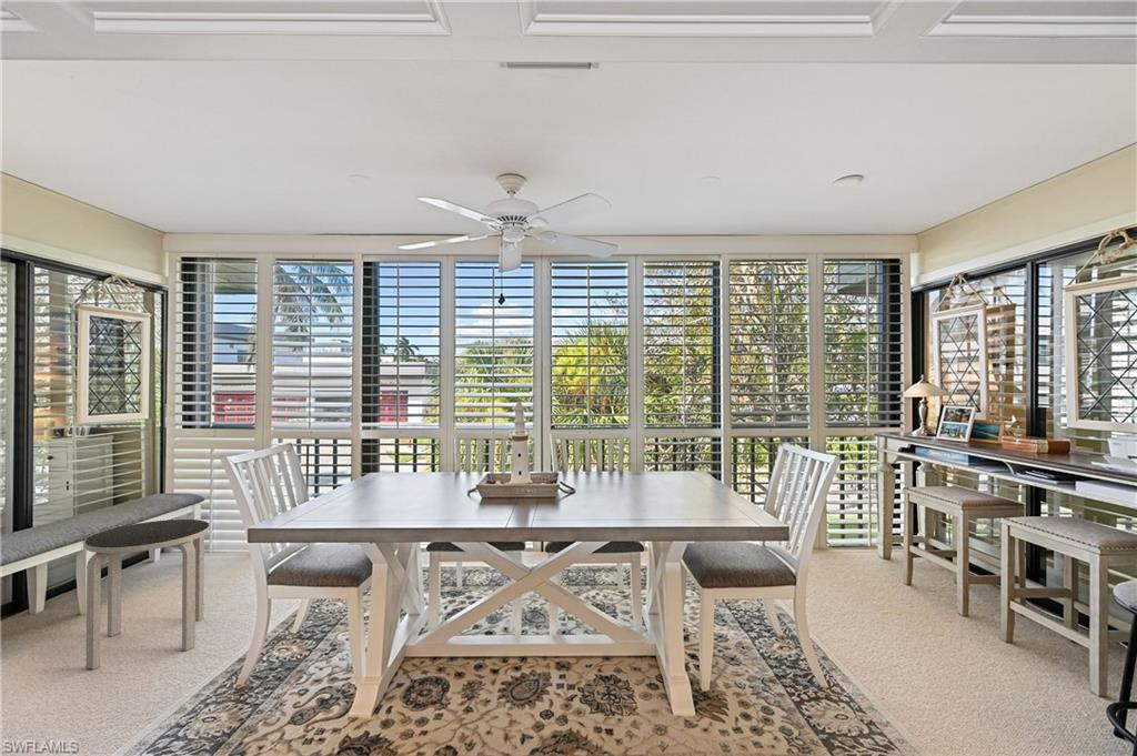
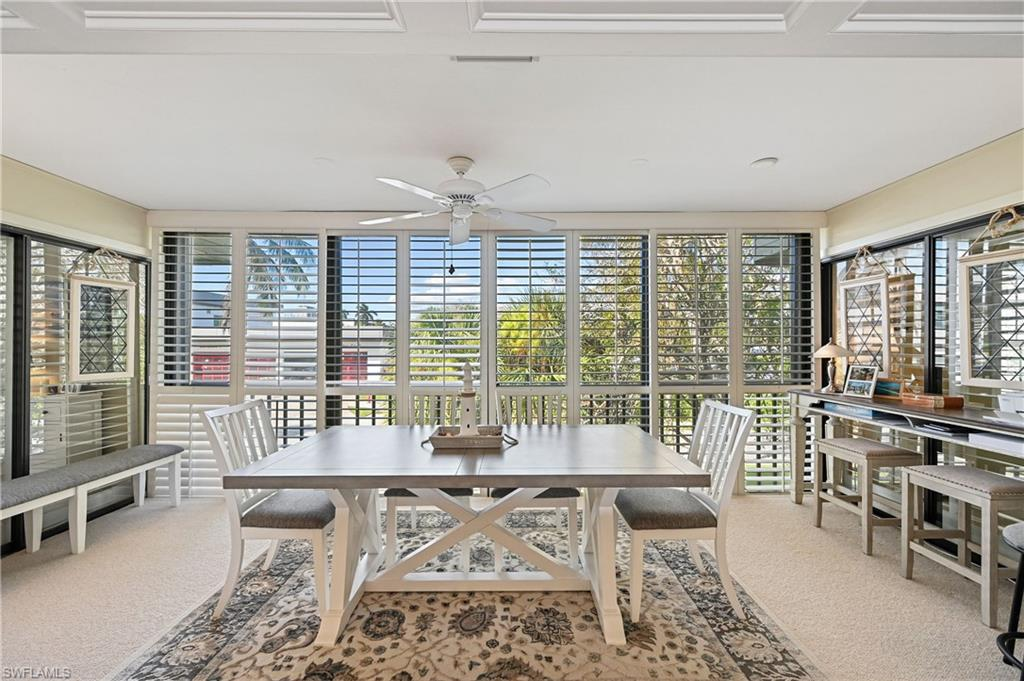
- side table [83,518,210,671]
